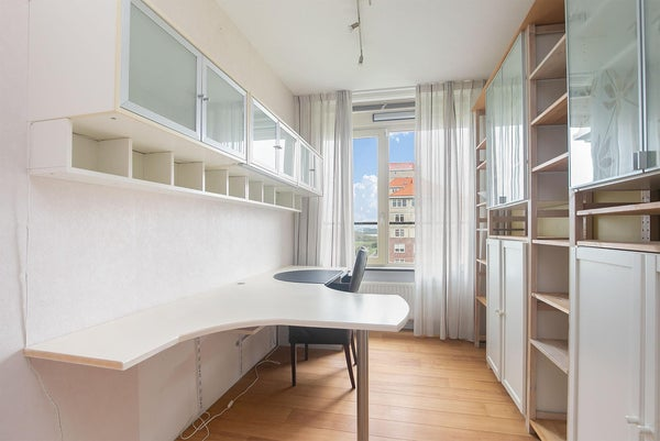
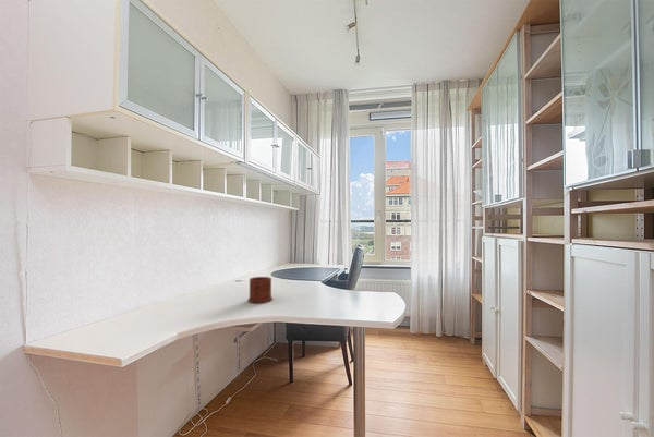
+ mug [246,276,274,304]
